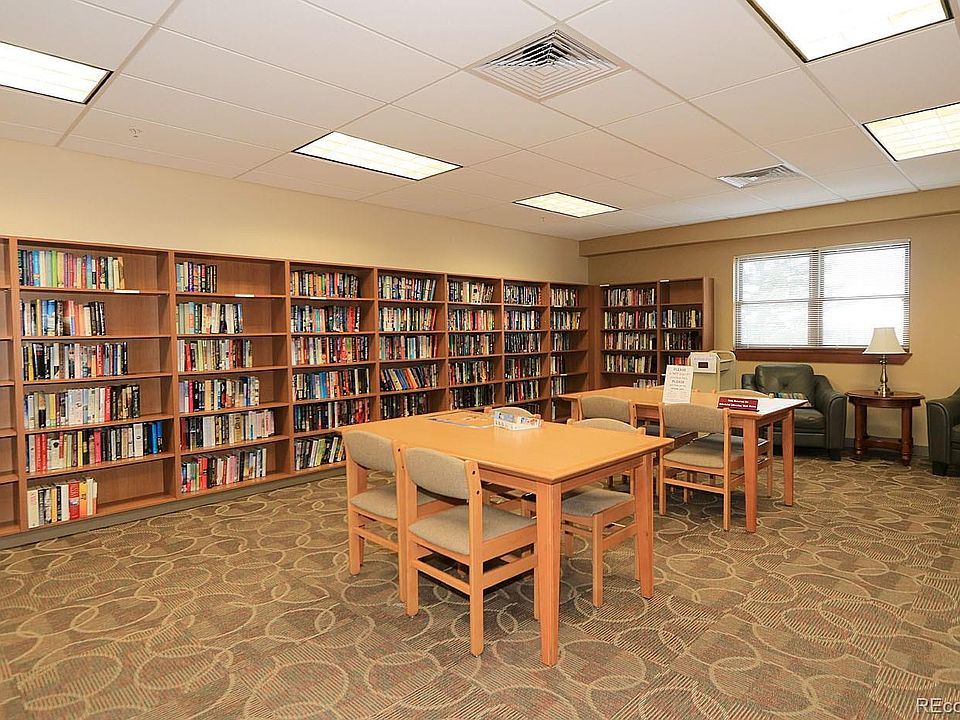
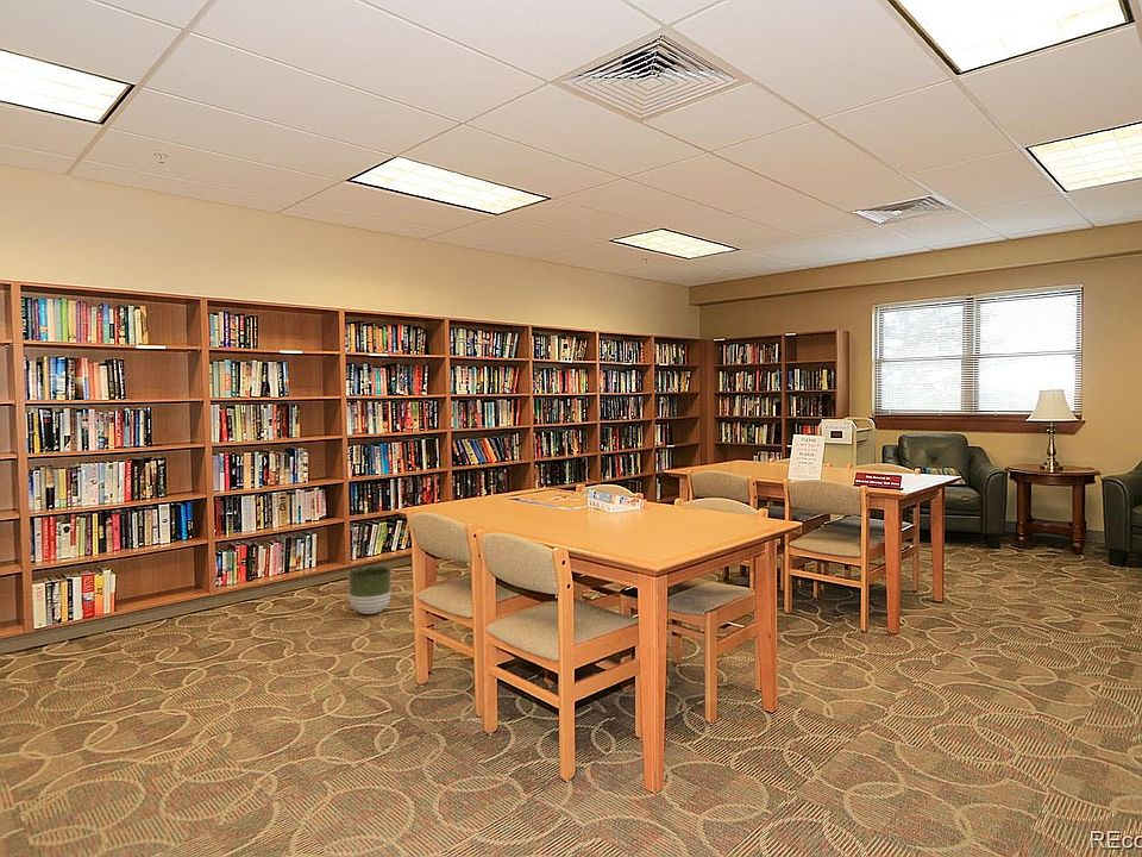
+ planter [347,565,393,615]
